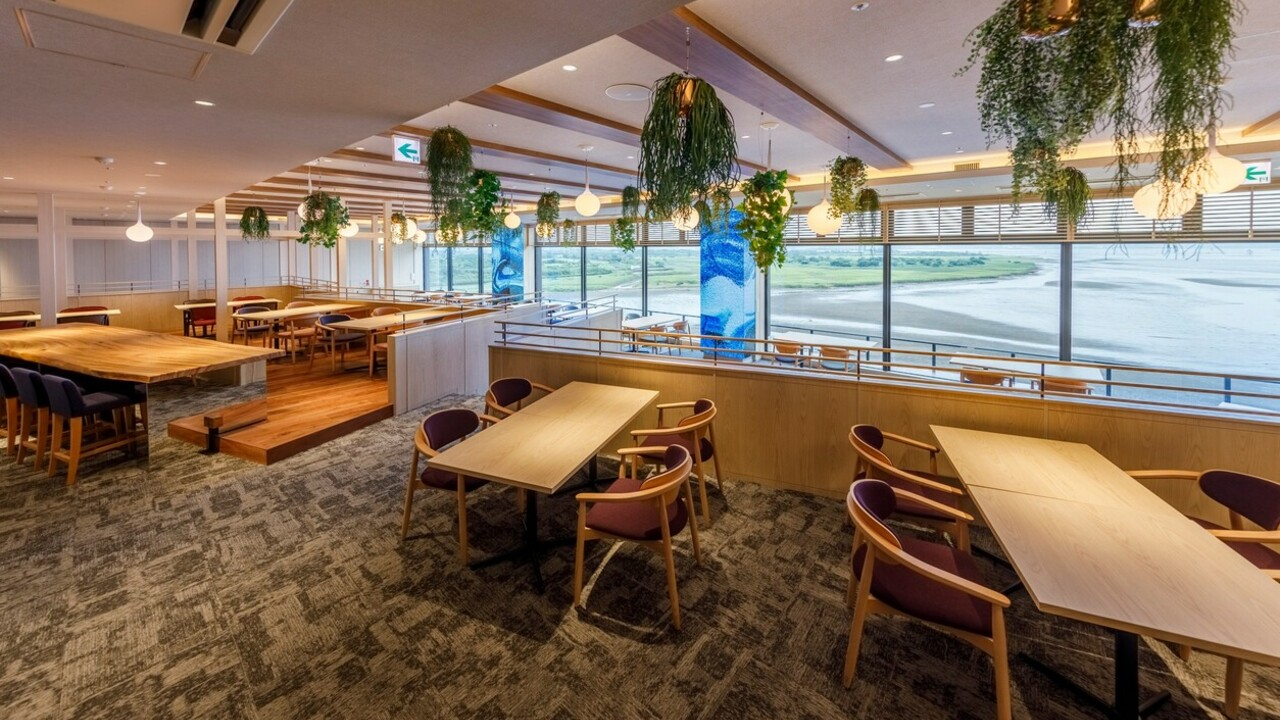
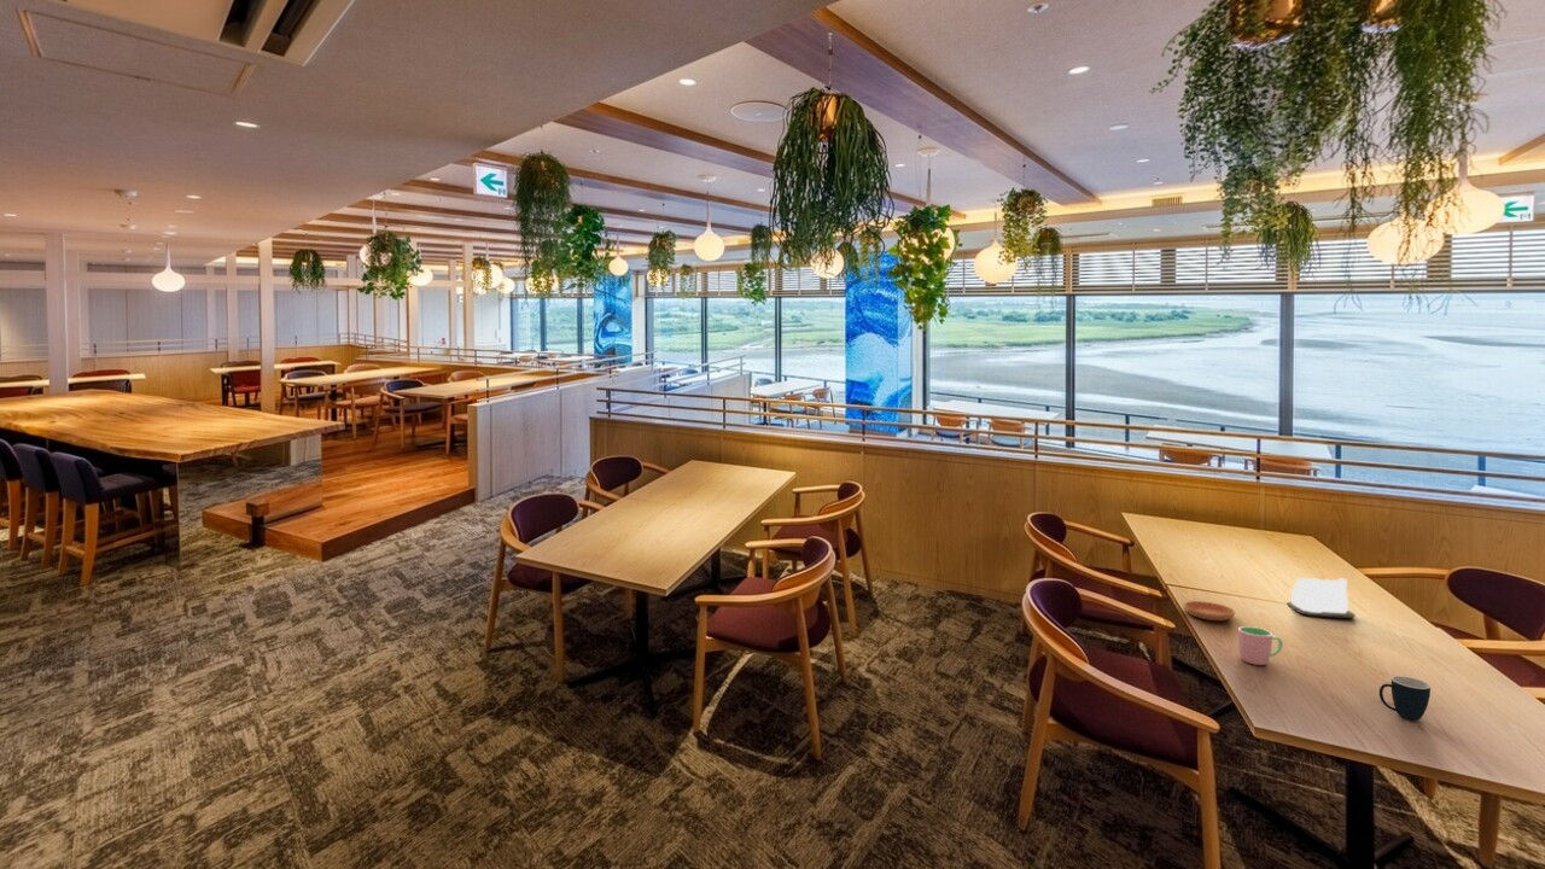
+ cup [1237,625,1284,666]
+ mug [1378,675,1432,722]
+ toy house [1285,577,1357,619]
+ saucer [1183,600,1236,622]
